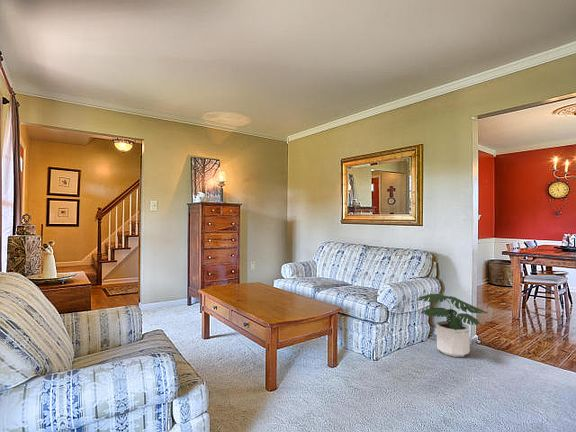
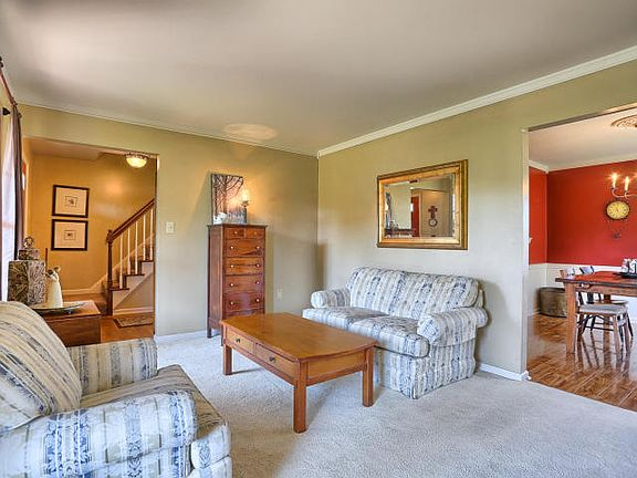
- potted plant [416,293,488,358]
